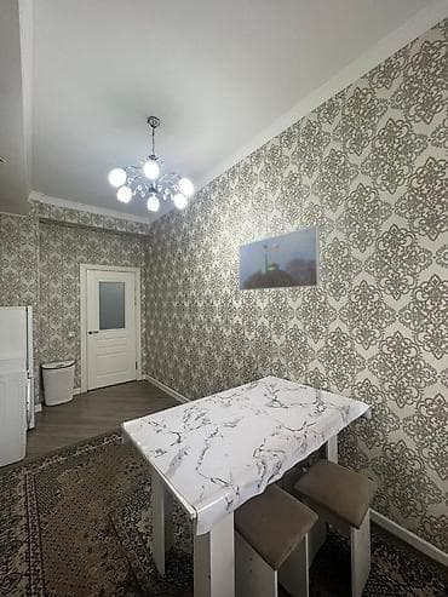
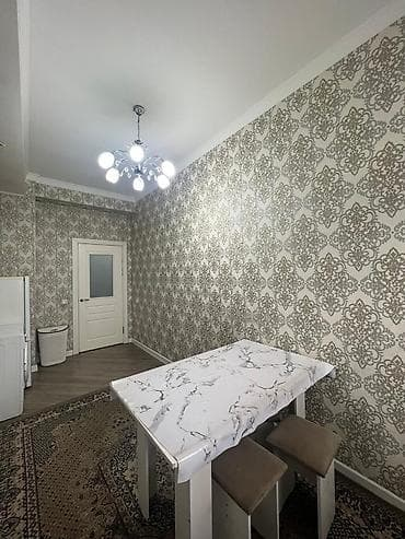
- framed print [237,224,321,292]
